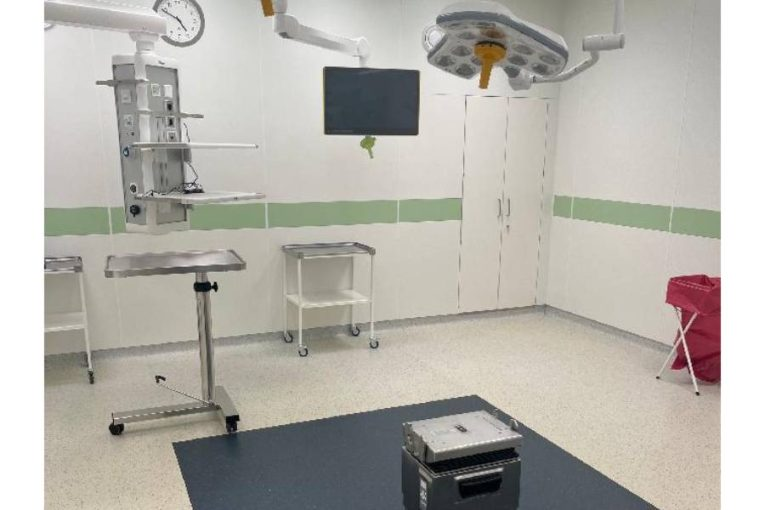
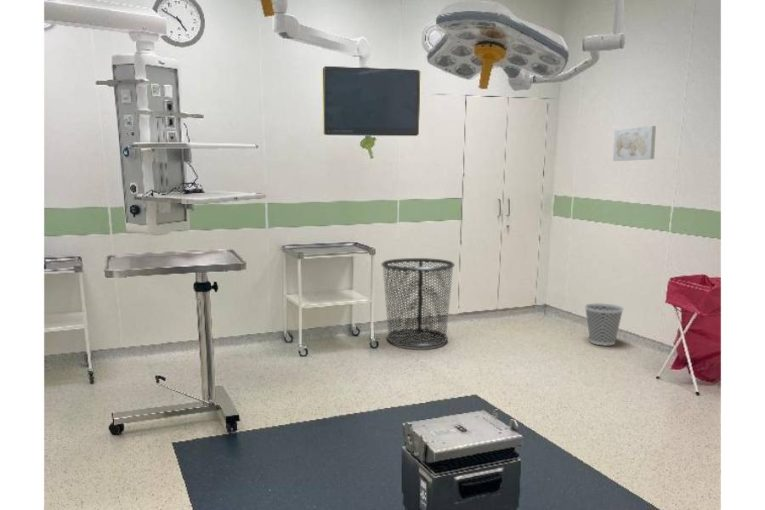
+ wall art [612,125,657,162]
+ waste bin [380,257,456,348]
+ wastebasket [584,302,625,347]
